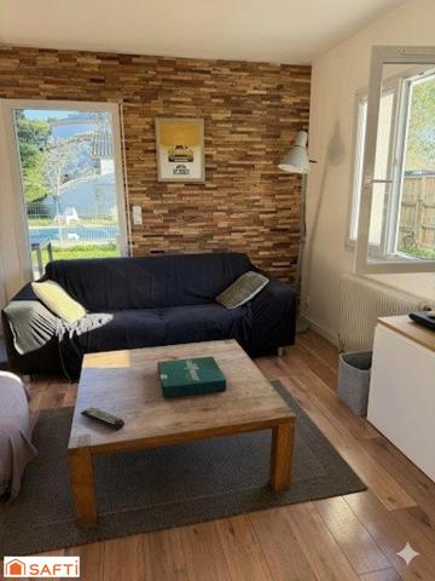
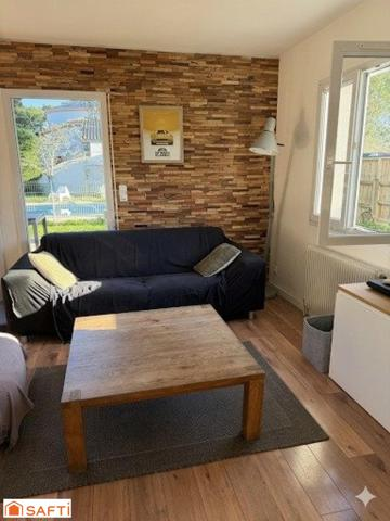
- remote control [80,407,126,431]
- pizza box [156,356,227,399]
